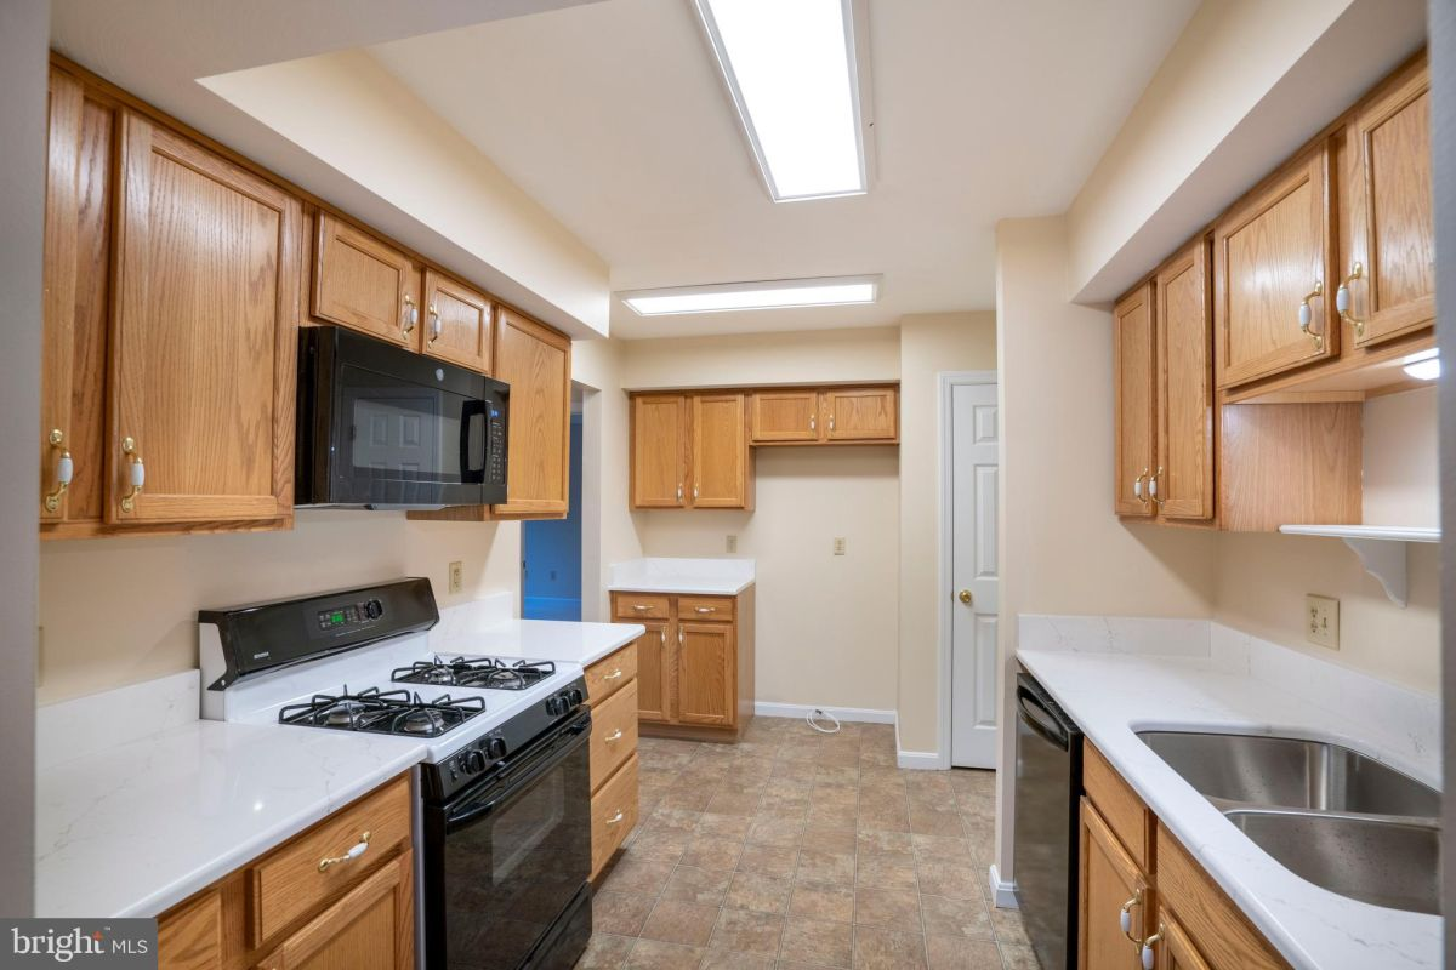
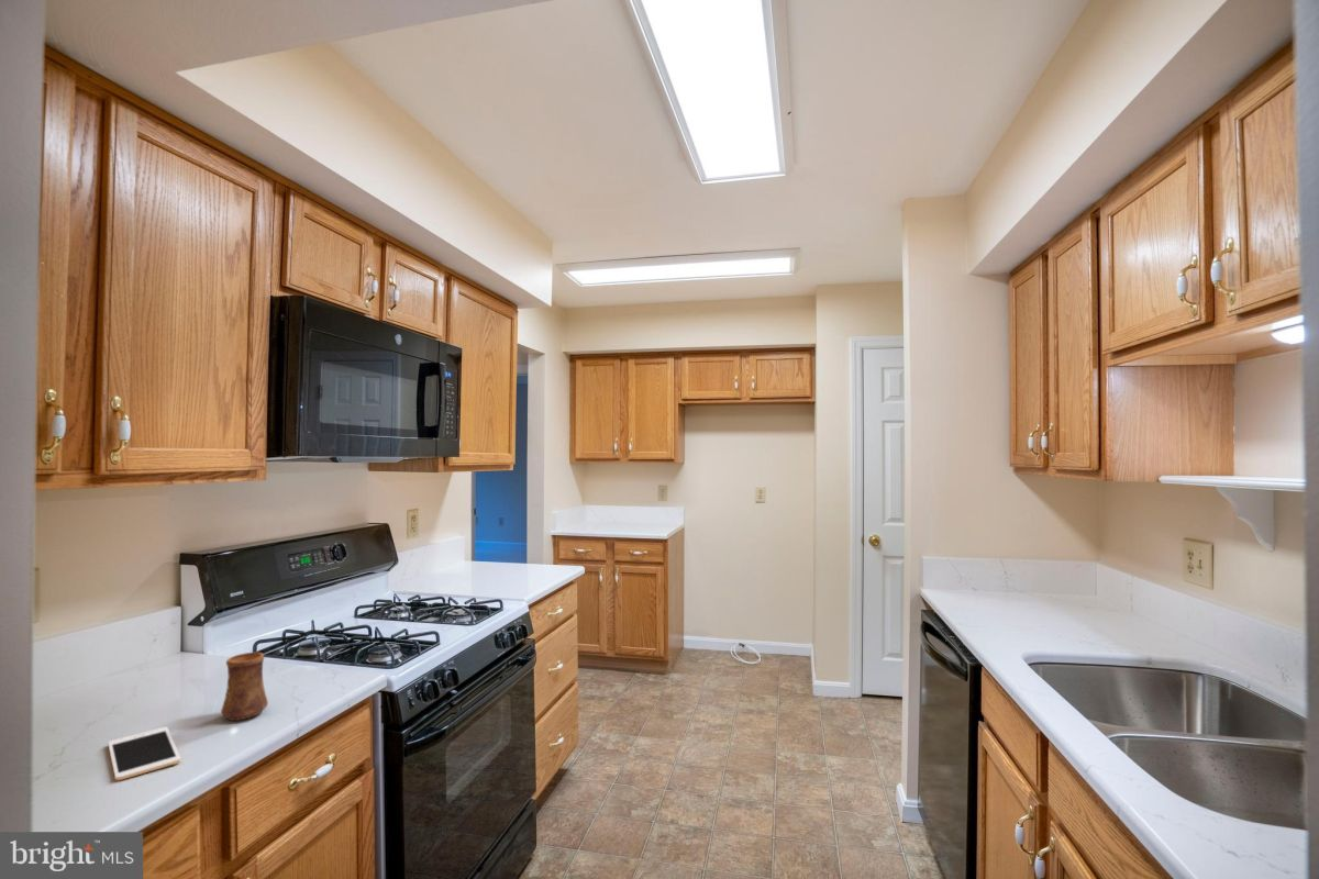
+ cell phone [107,726,181,781]
+ cup [220,652,269,722]
